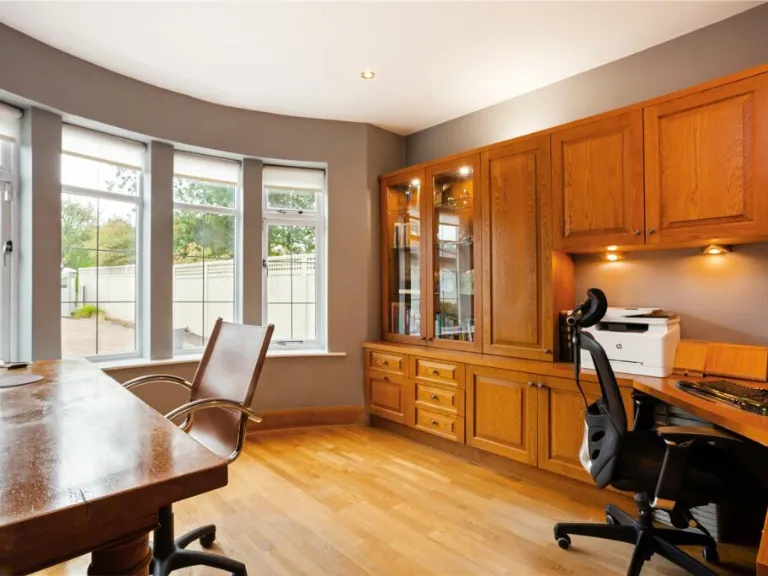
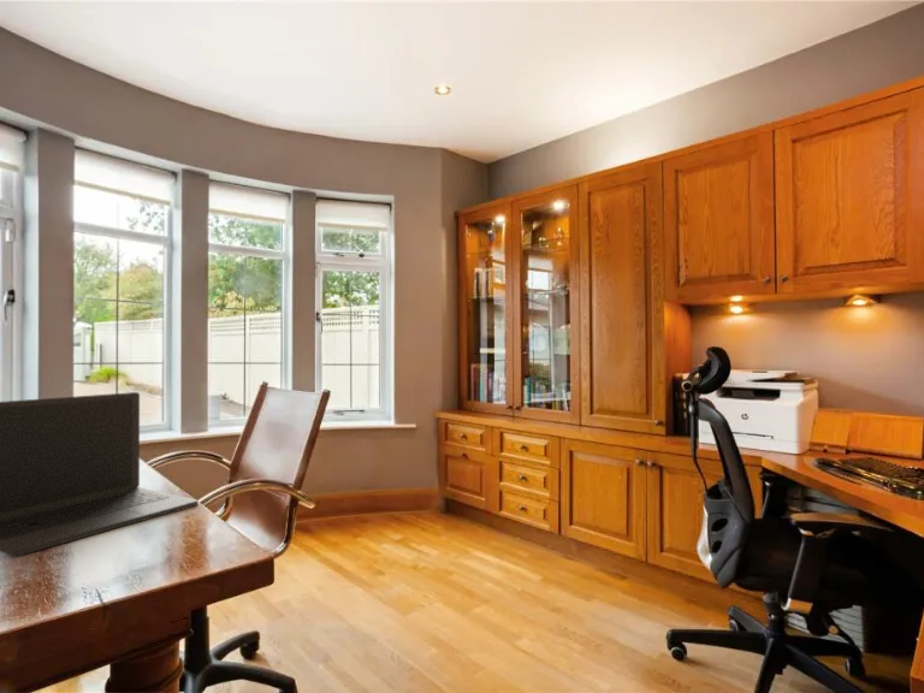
+ laptop [0,391,199,558]
